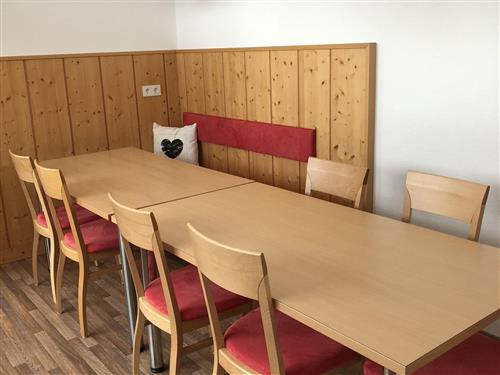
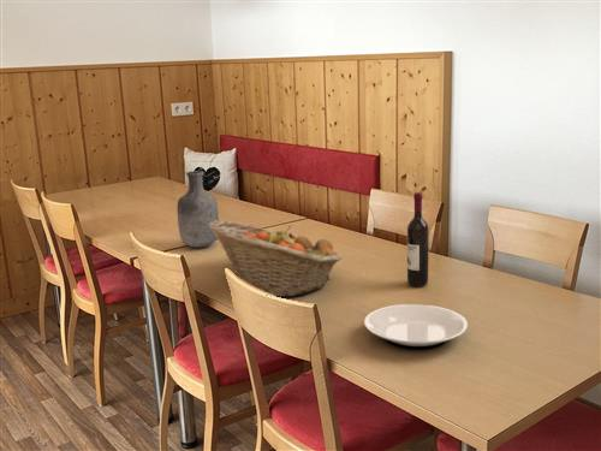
+ fruit basket [209,219,343,298]
+ vase [177,170,220,249]
+ plate [363,303,469,350]
+ wine bottle [406,191,430,287]
